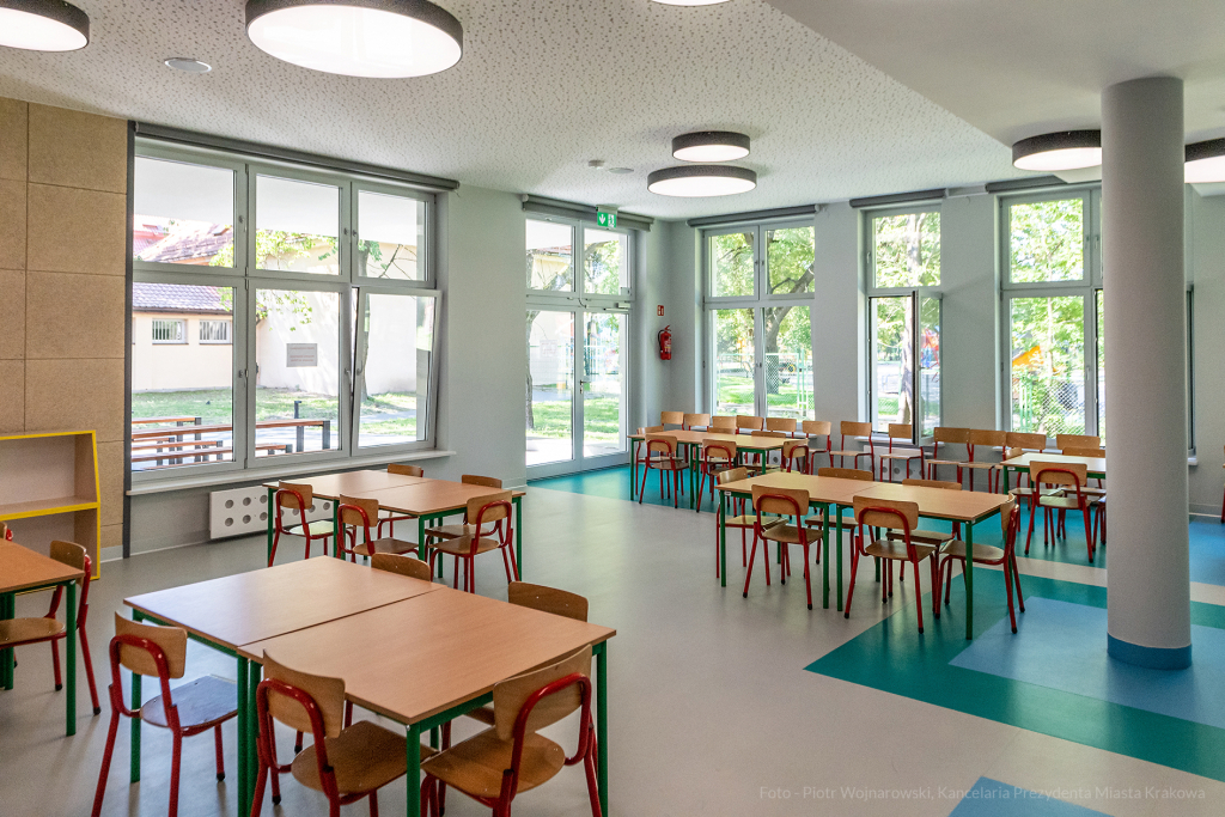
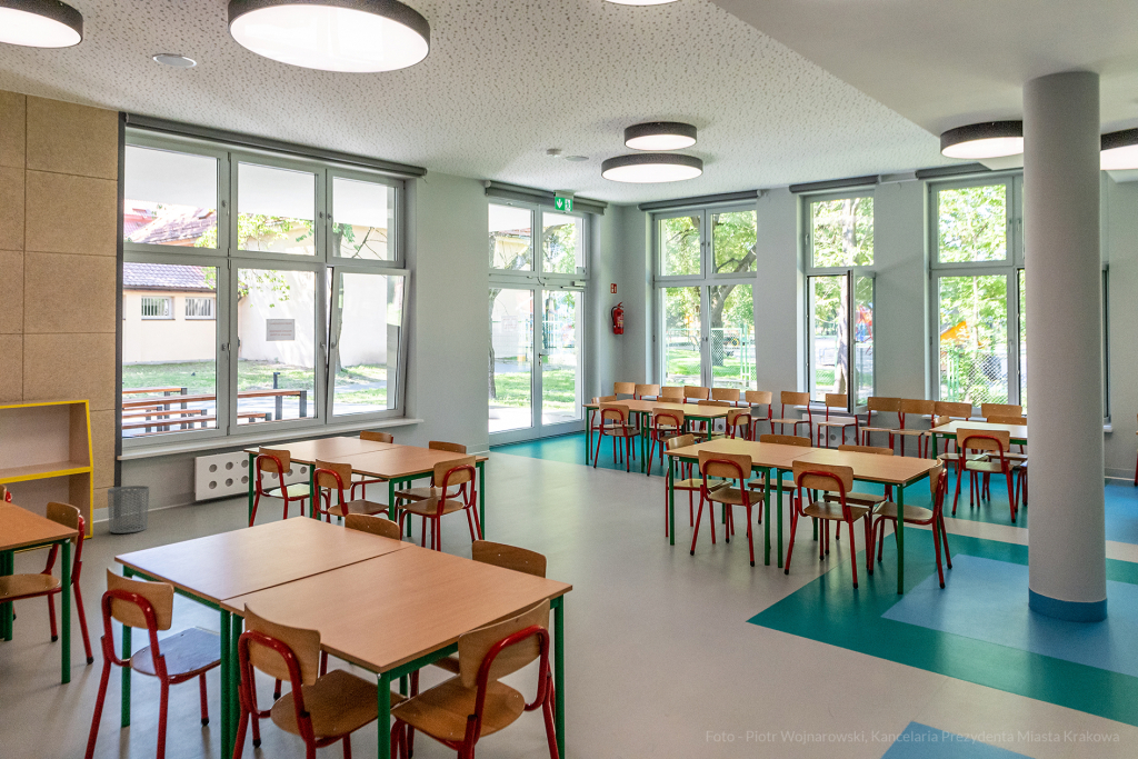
+ waste bin [107,485,150,535]
